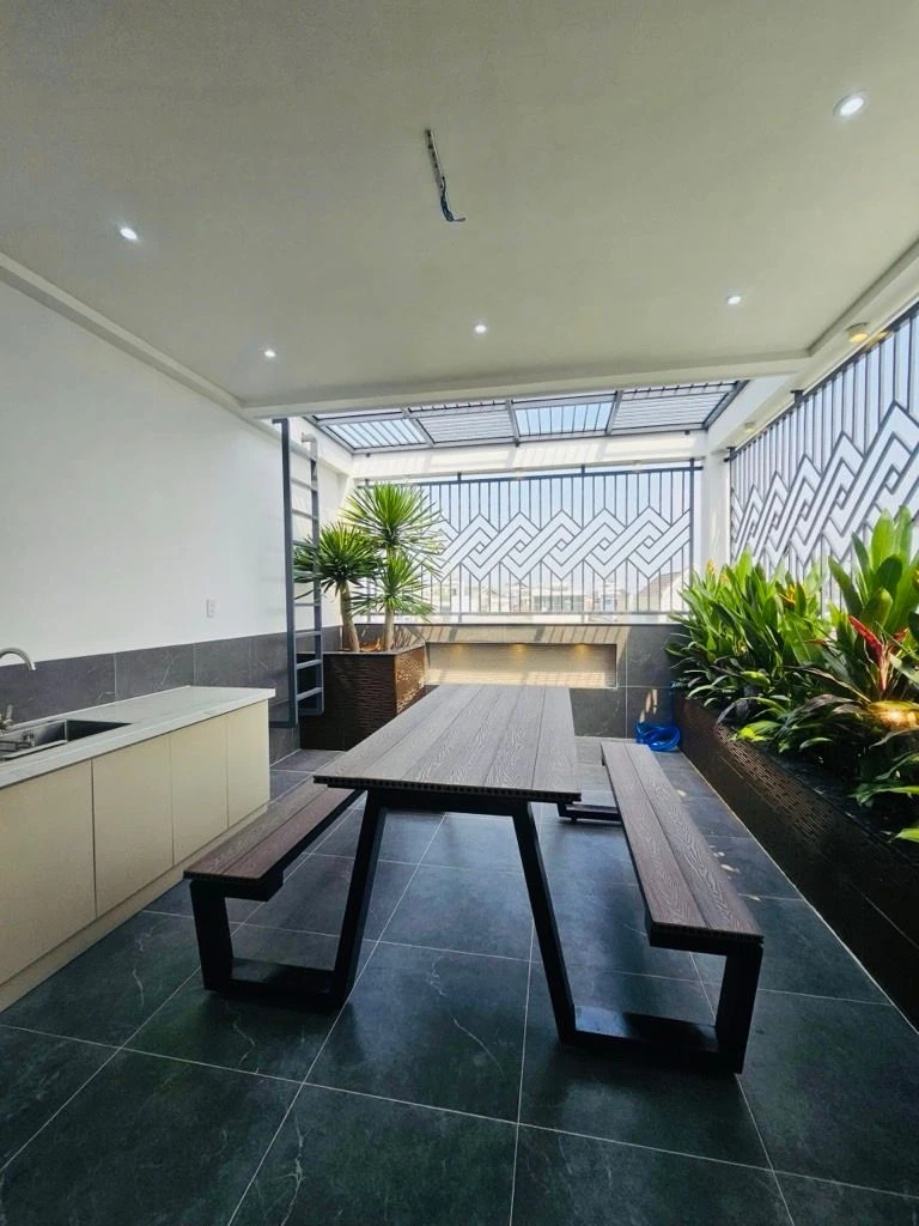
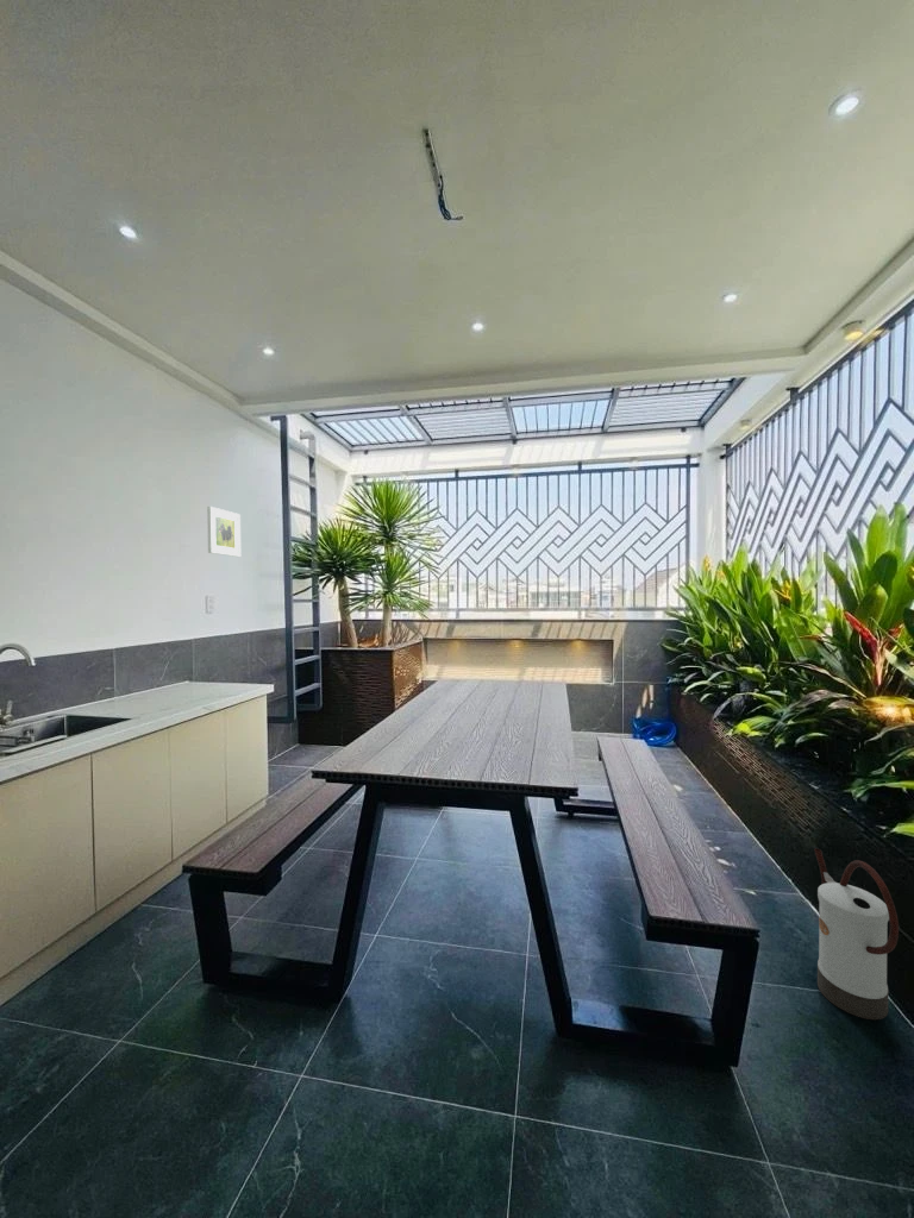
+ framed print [206,506,242,558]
+ watering can [813,847,900,1021]
